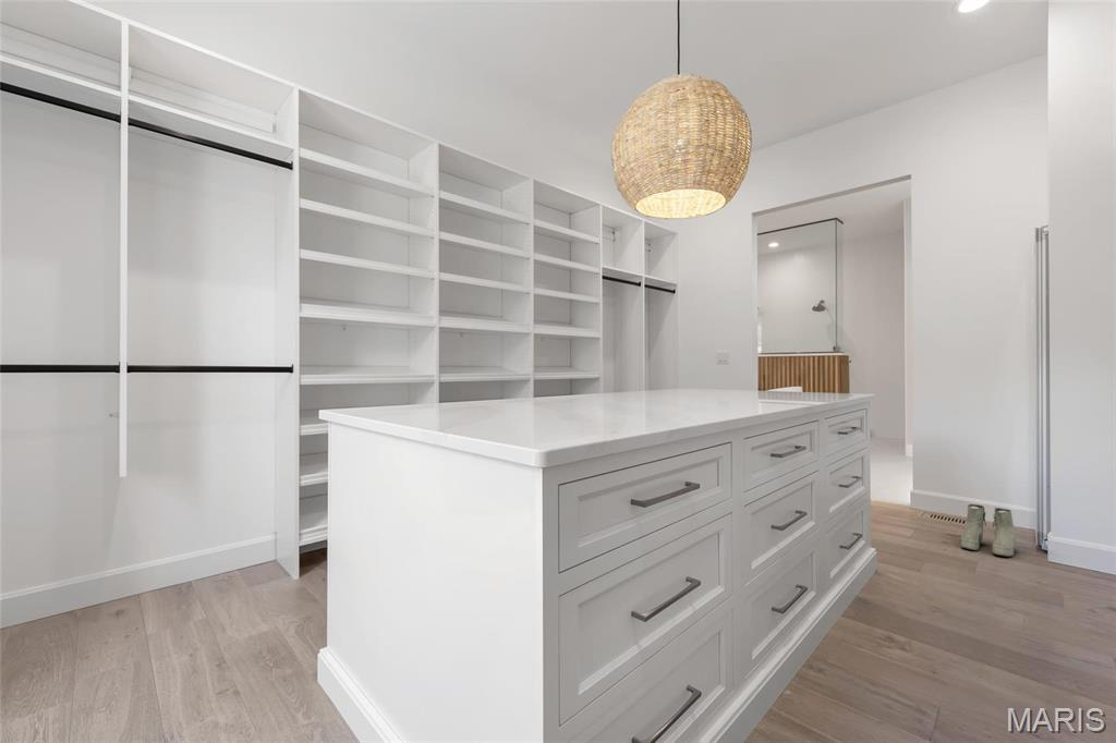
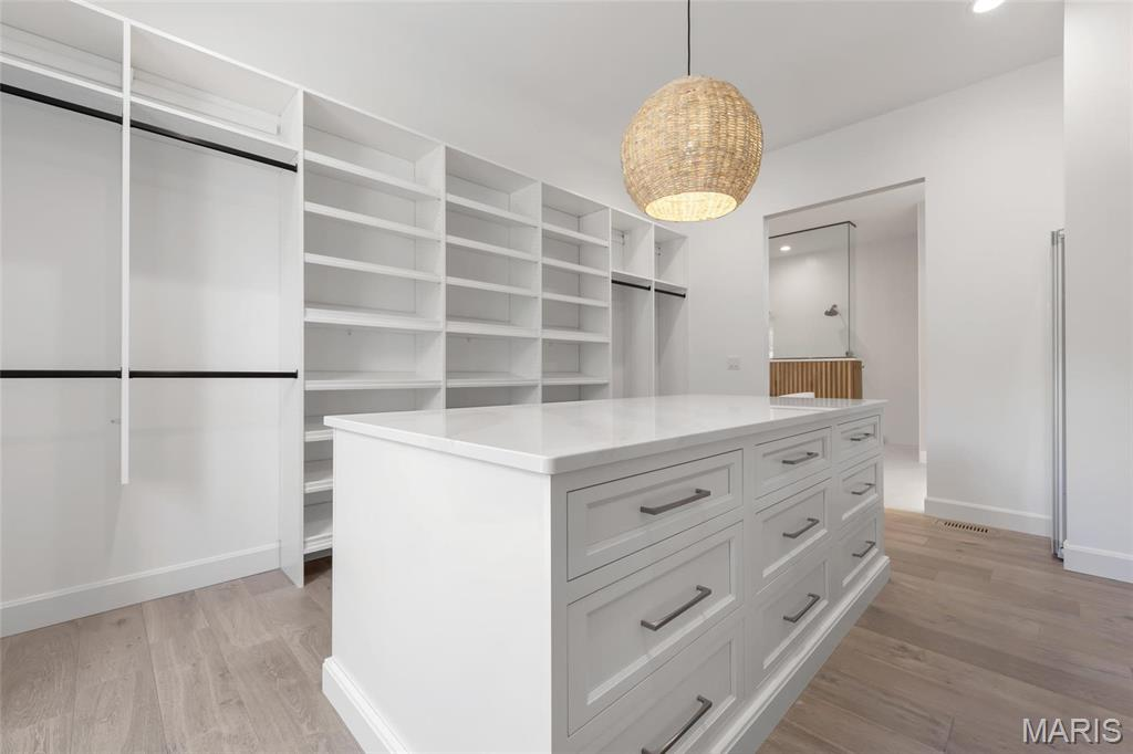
- boots [960,503,1016,558]
